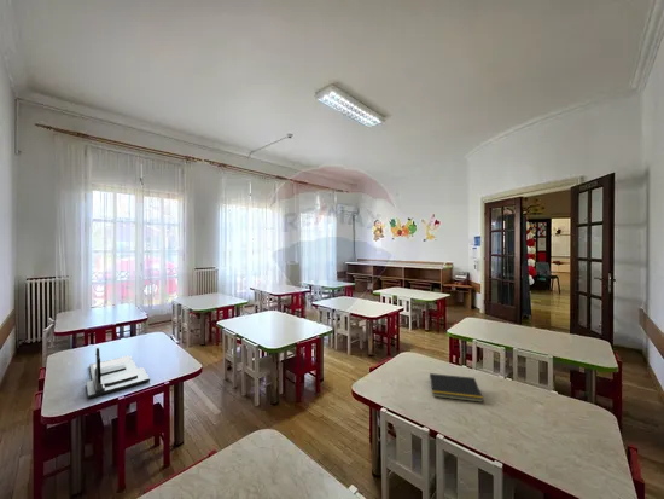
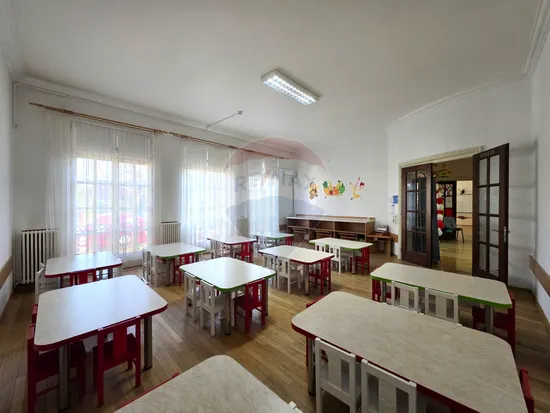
- notepad [427,372,484,404]
- desk organizer [85,346,151,400]
